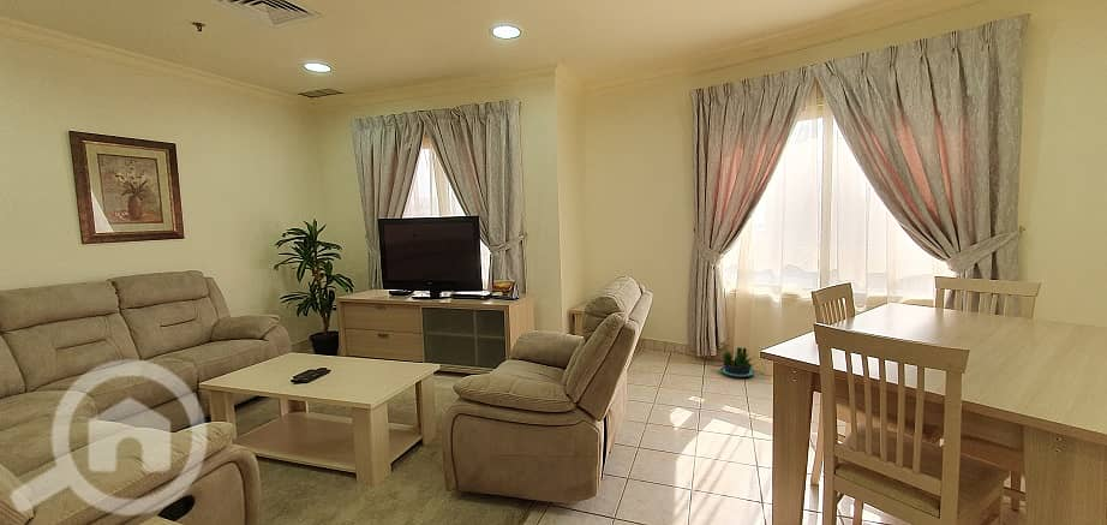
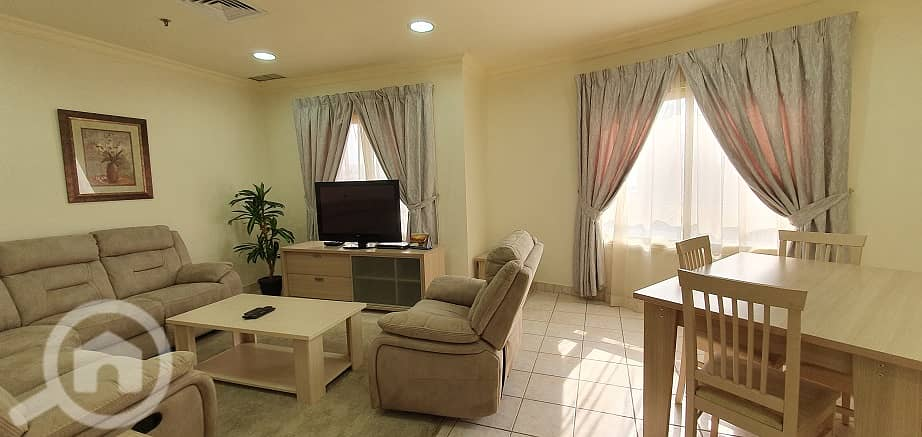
- potted plant [719,346,756,378]
